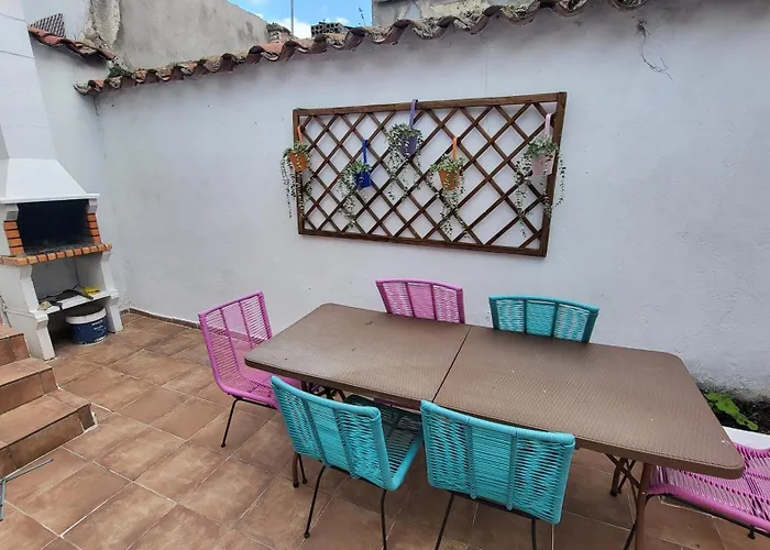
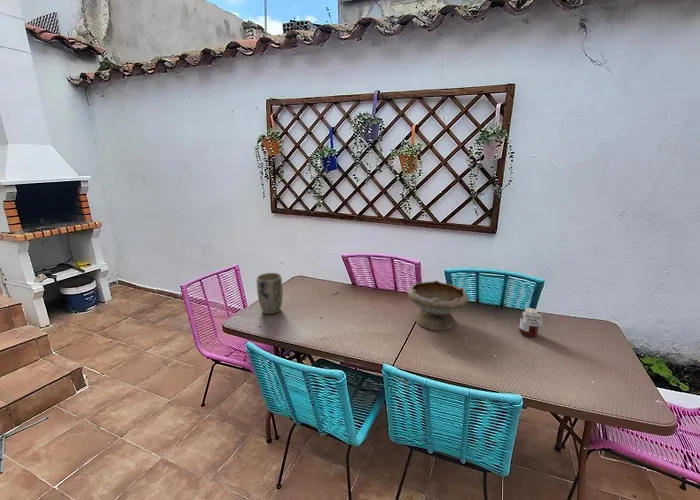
+ jar [518,307,544,338]
+ bowl [407,279,469,332]
+ plant pot [256,272,284,315]
